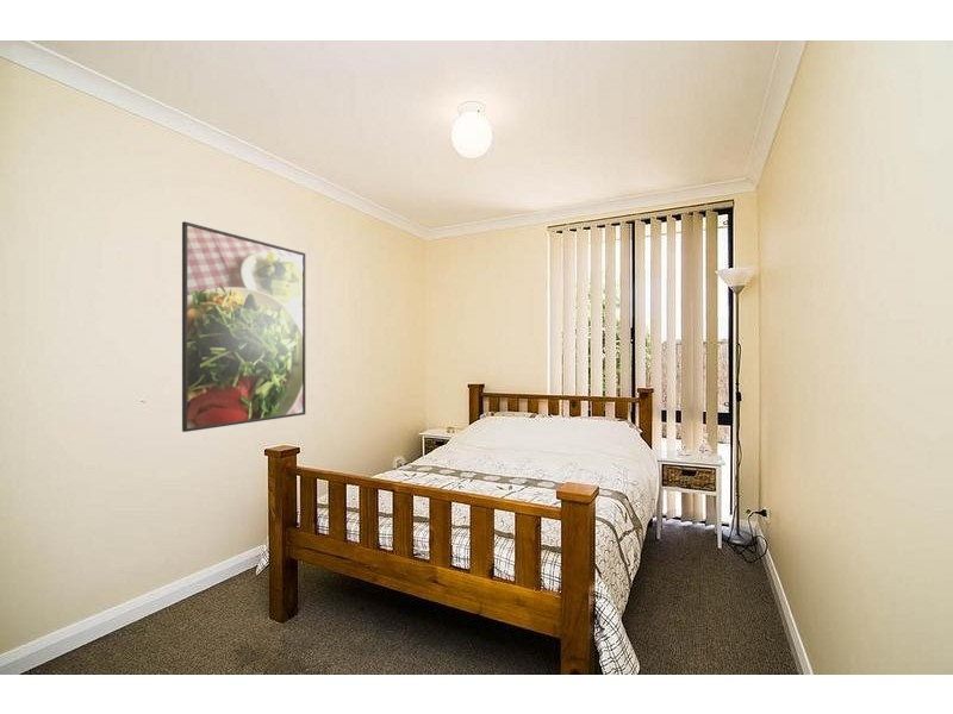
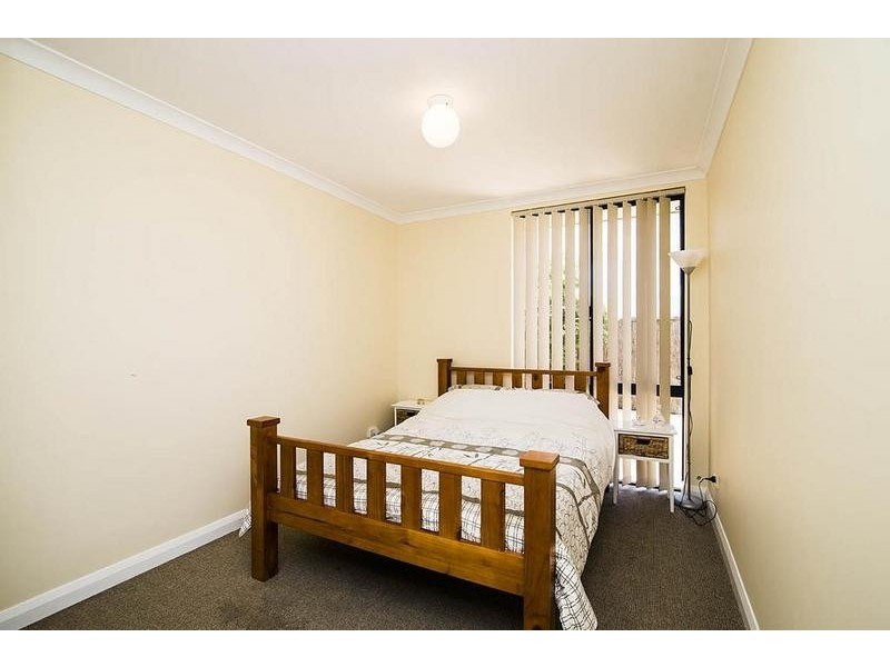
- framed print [181,220,306,433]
